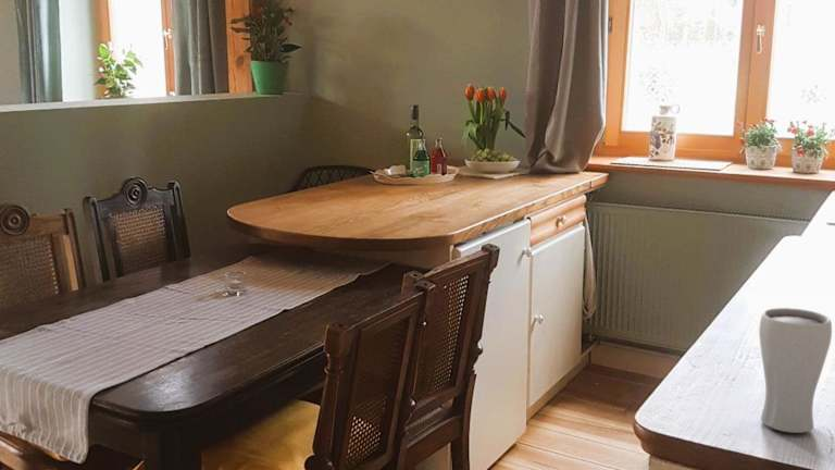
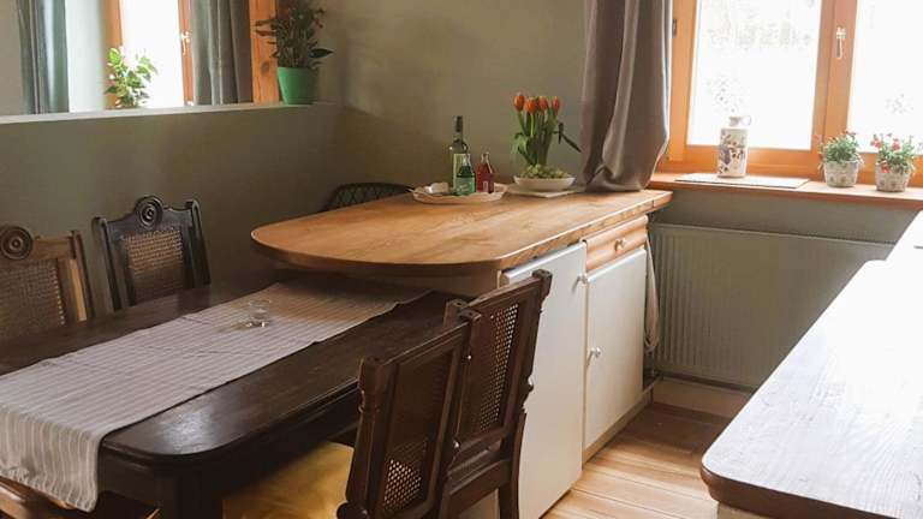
- drinking glass [758,307,833,434]
